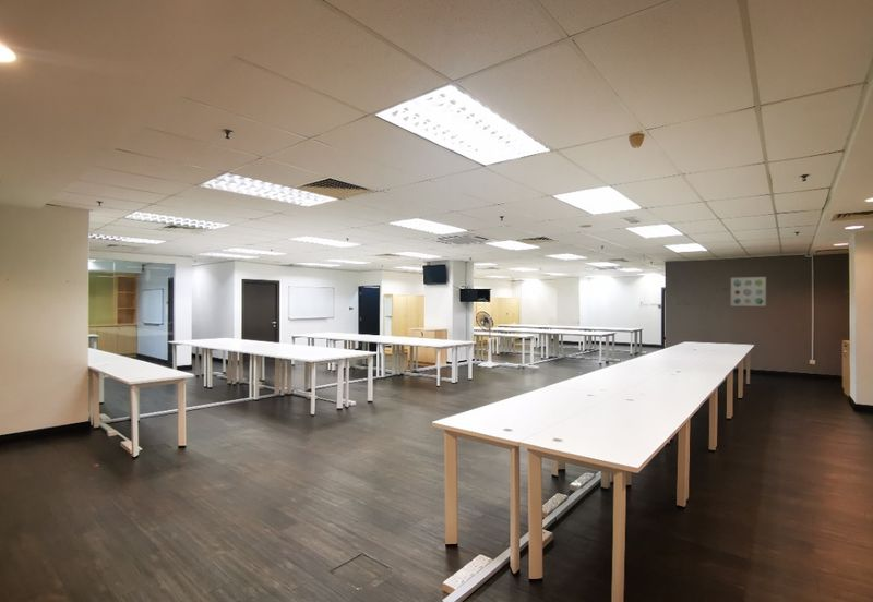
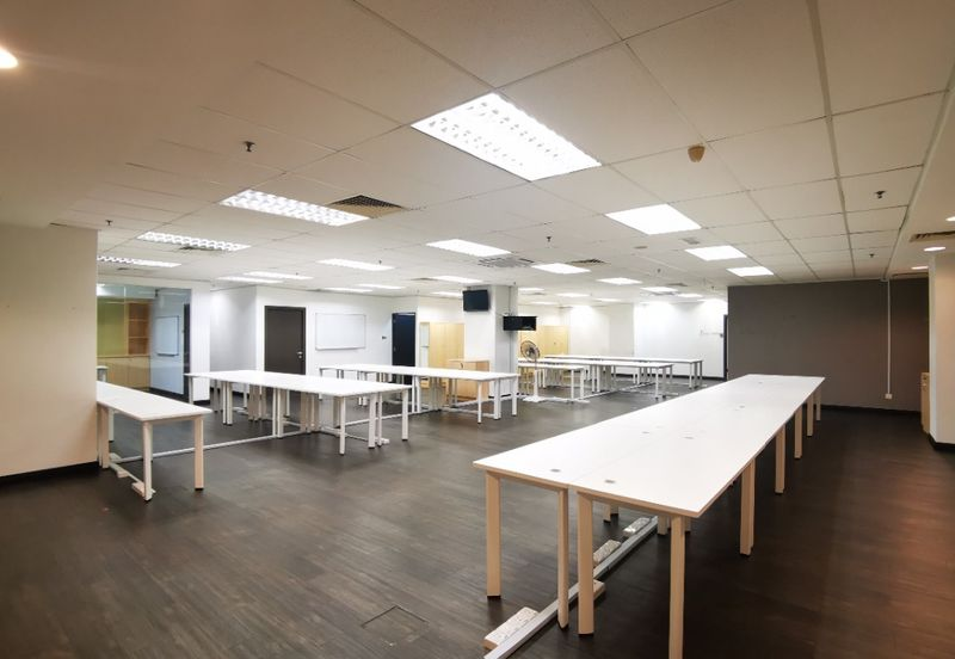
- wall art [729,276,767,308]
